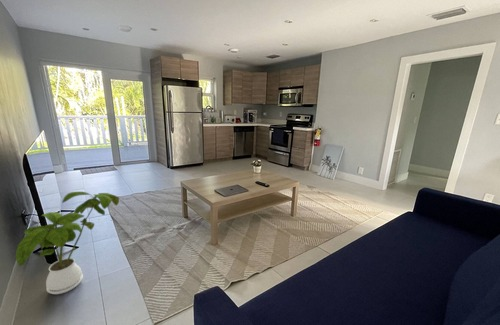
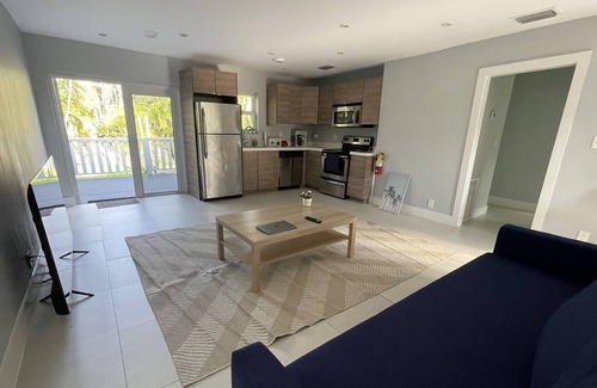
- house plant [15,191,120,295]
